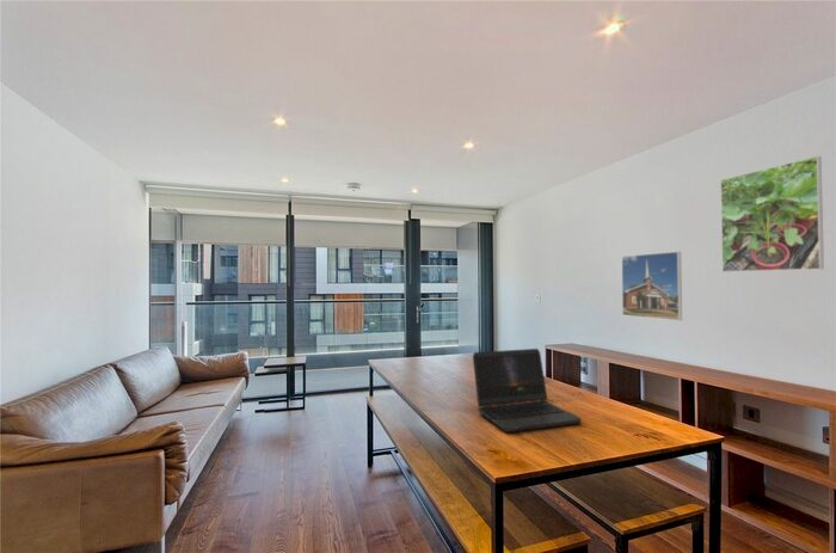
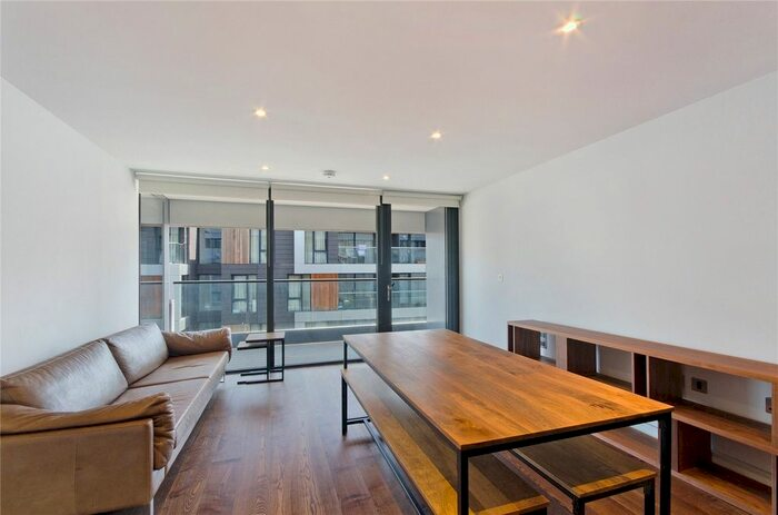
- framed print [621,251,683,321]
- laptop computer [472,348,583,434]
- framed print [719,155,825,274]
